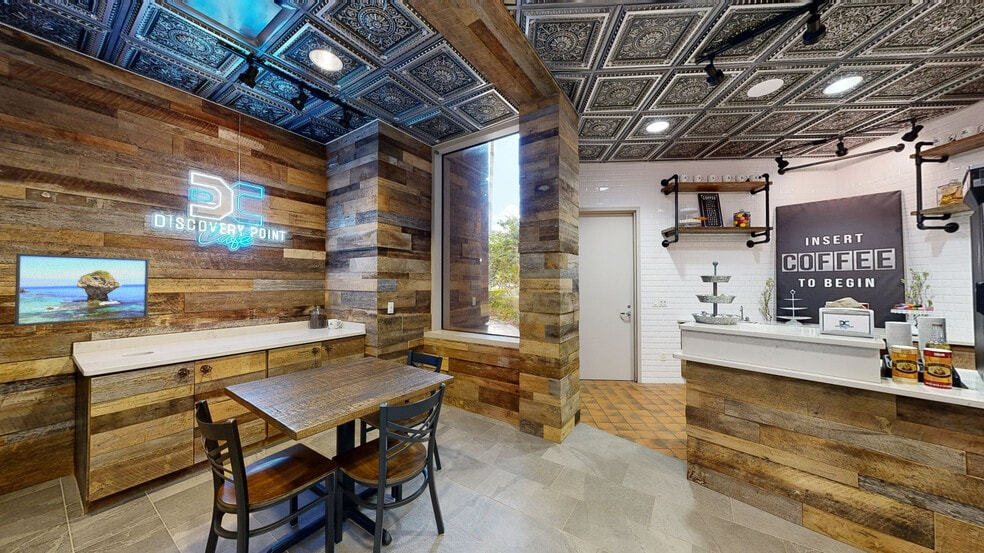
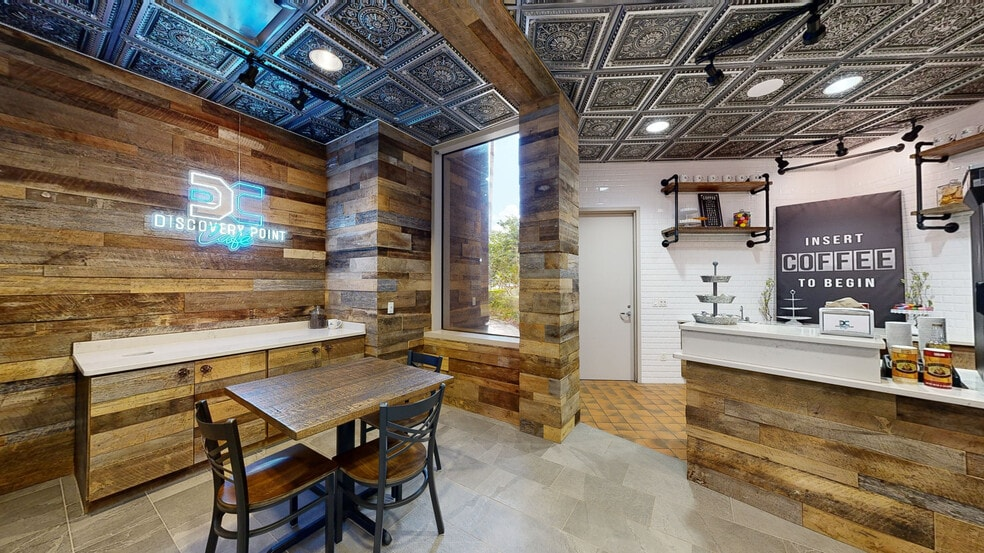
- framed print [14,252,150,327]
